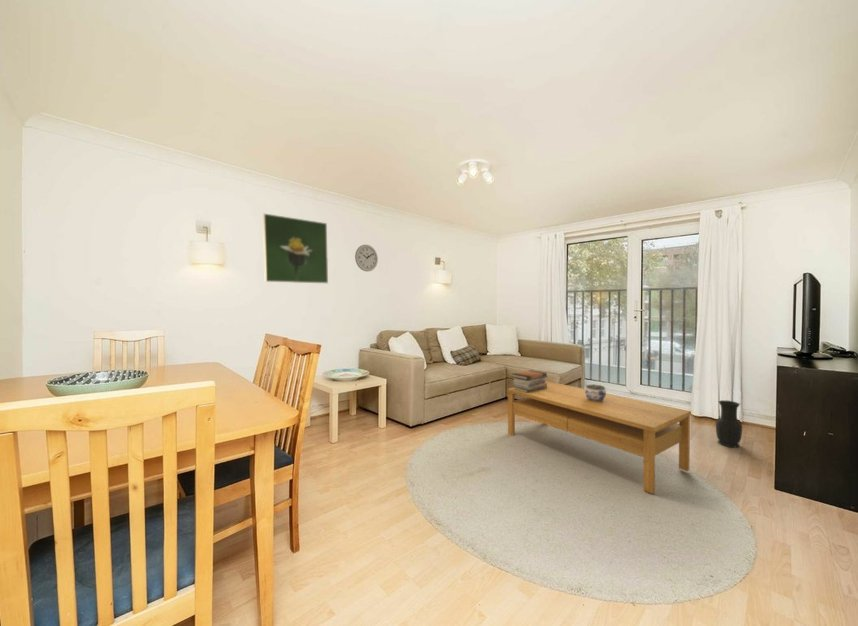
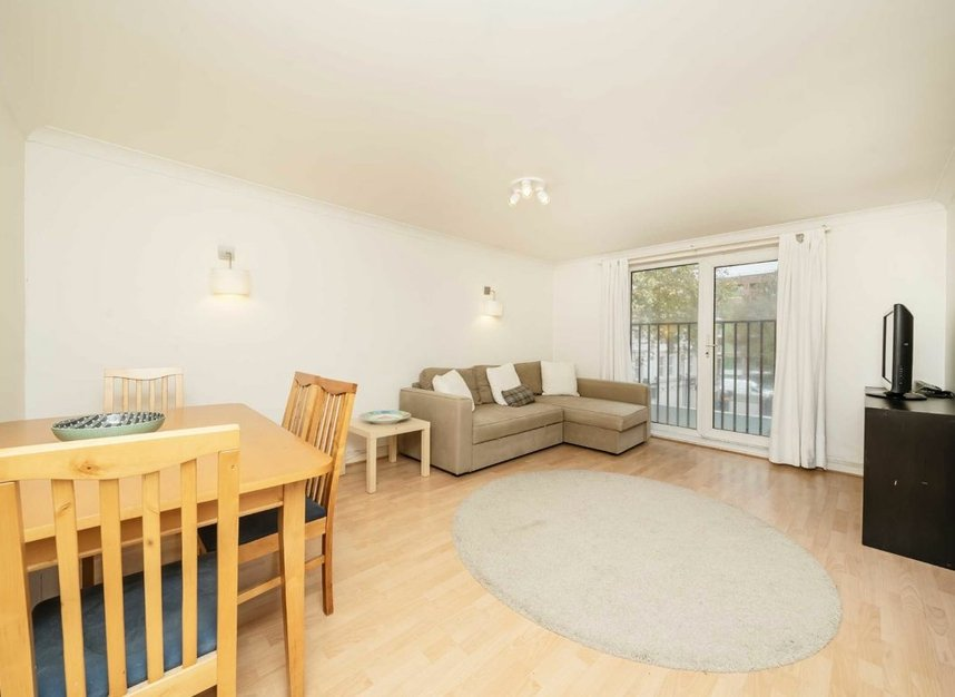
- coffee table [506,380,692,495]
- vase [715,399,743,448]
- wall clock [354,244,379,272]
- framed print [262,213,329,284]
- jar [584,383,607,402]
- book stack [511,369,548,393]
